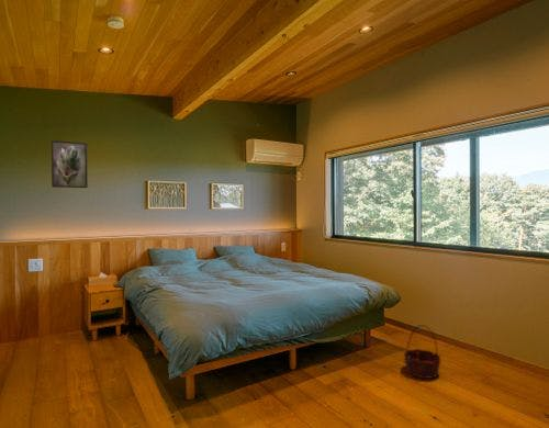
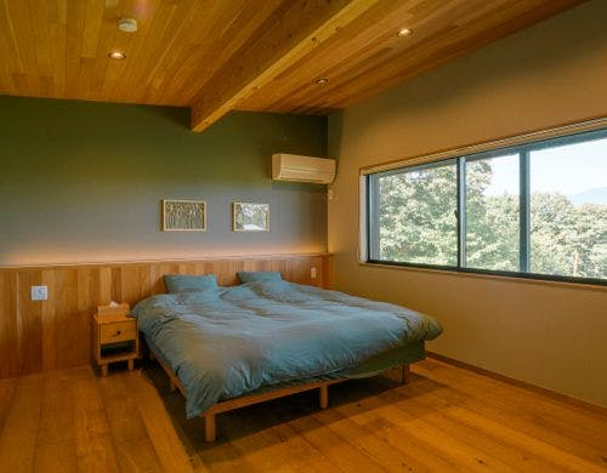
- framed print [51,139,89,189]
- basket [403,324,442,380]
